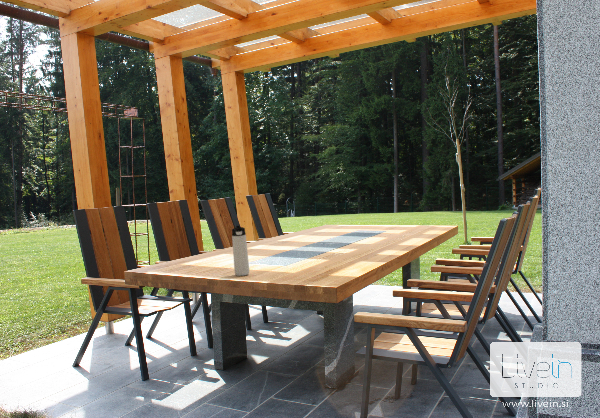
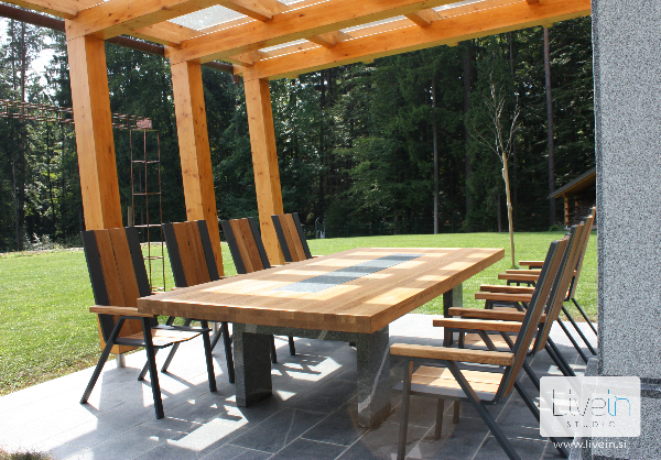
- thermos bottle [231,225,250,277]
